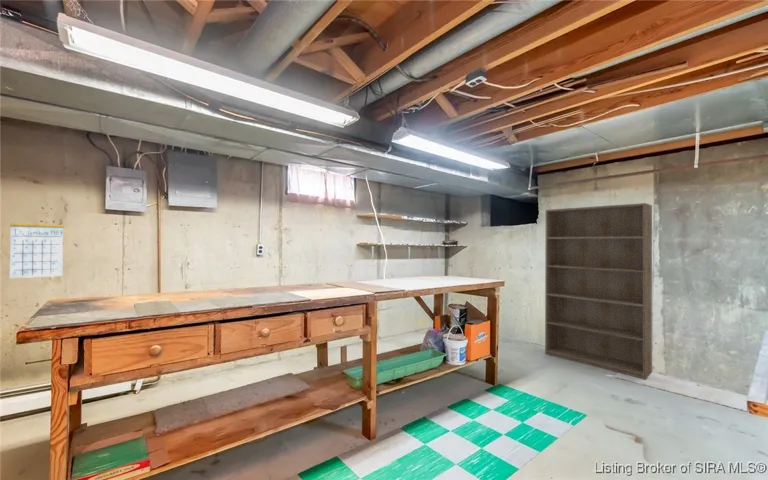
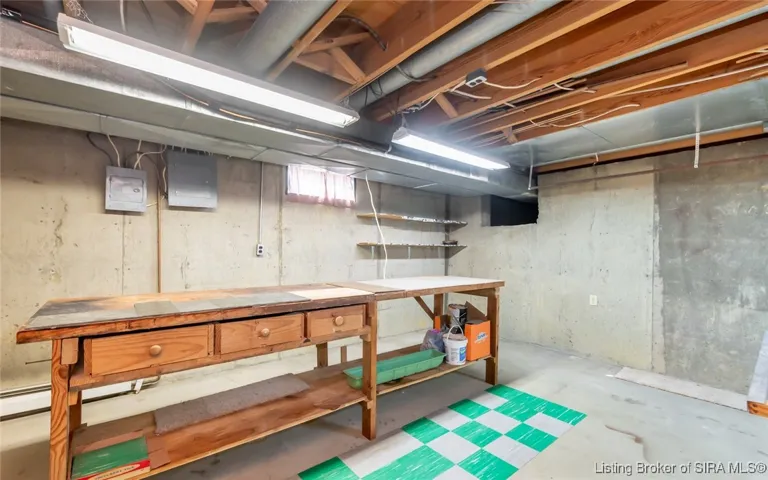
- calendar [9,211,65,279]
- bookshelf [544,202,653,381]
